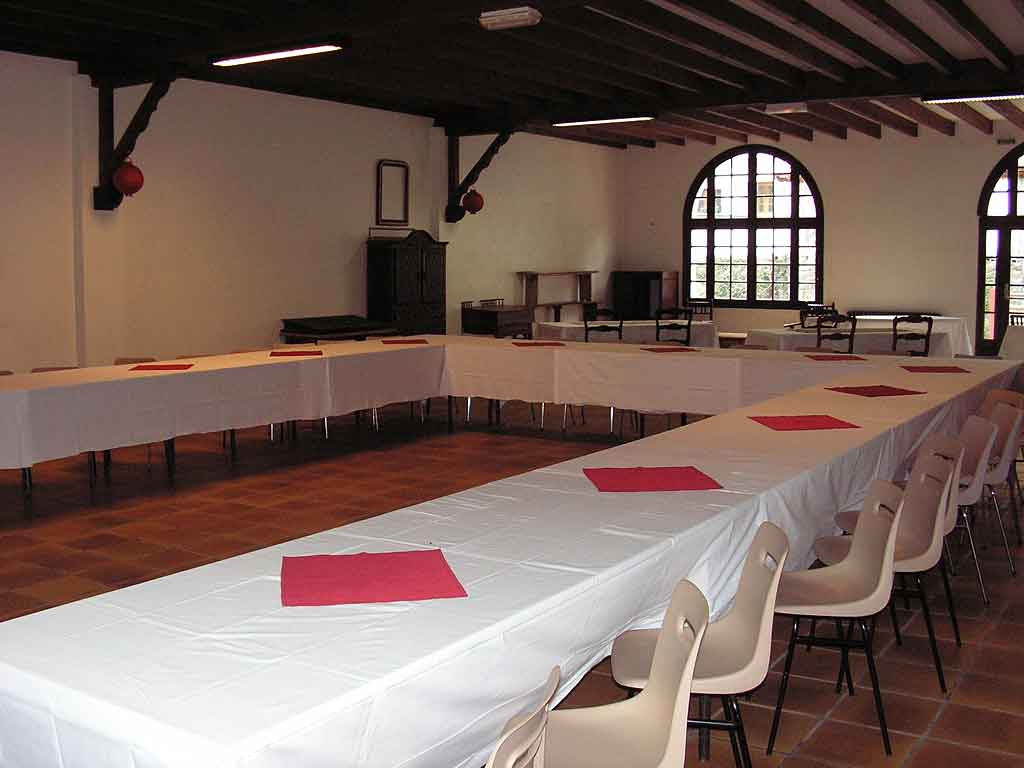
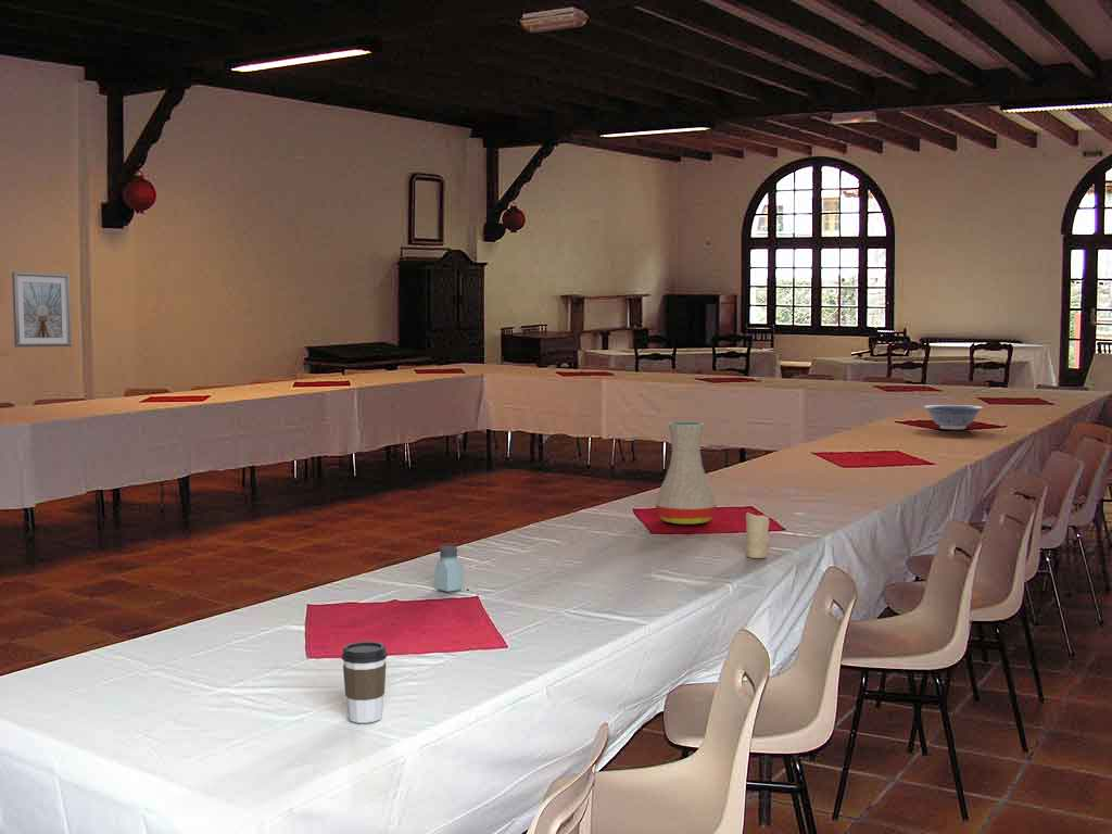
+ saltshaker [433,545,464,593]
+ decorative bowl [923,404,985,430]
+ candle [745,511,770,559]
+ picture frame [11,271,73,349]
+ vase [655,421,718,526]
+ coffee cup [340,641,389,724]
